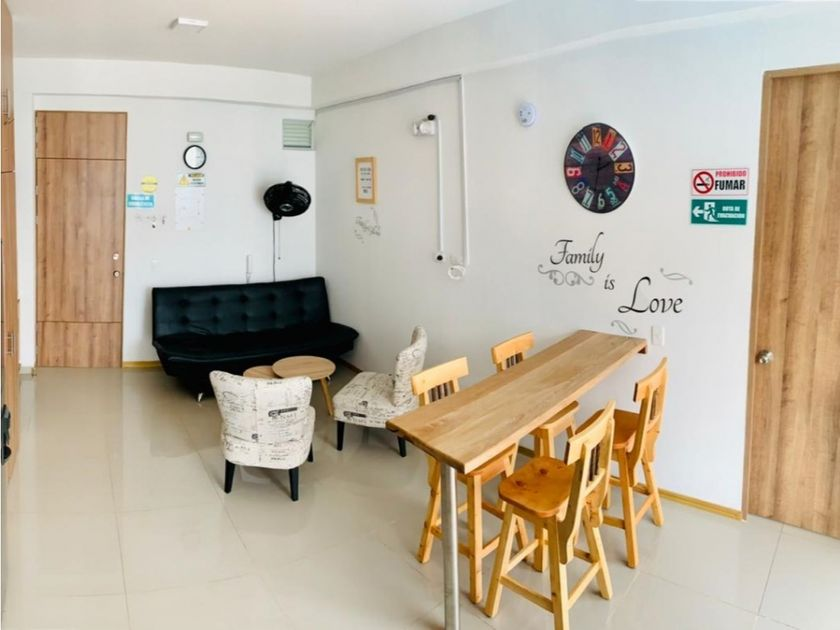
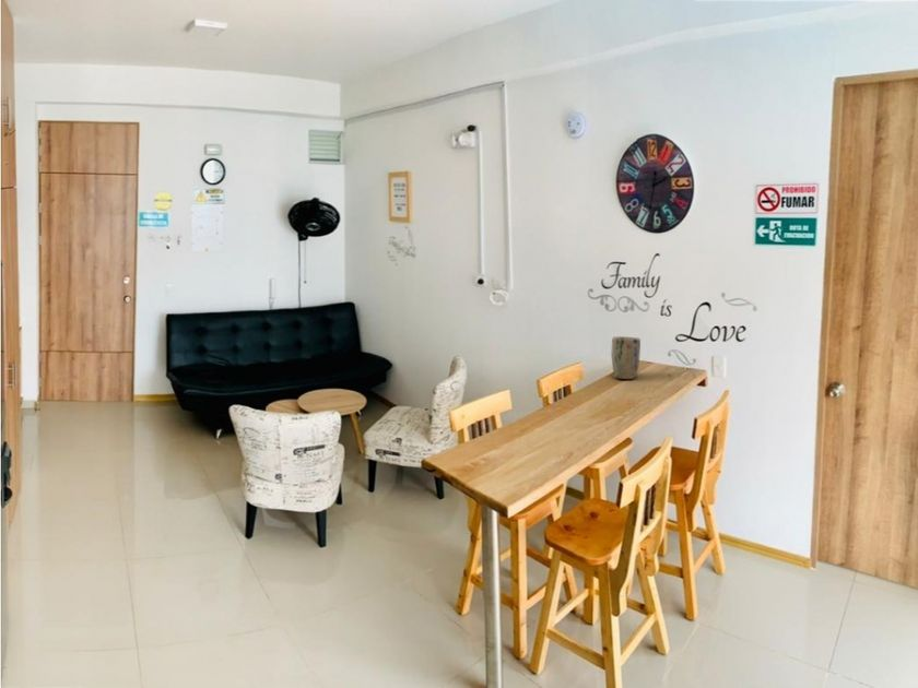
+ plant pot [611,335,642,380]
